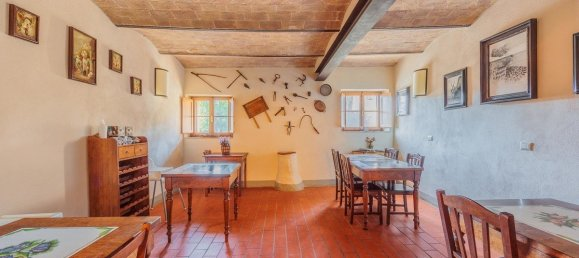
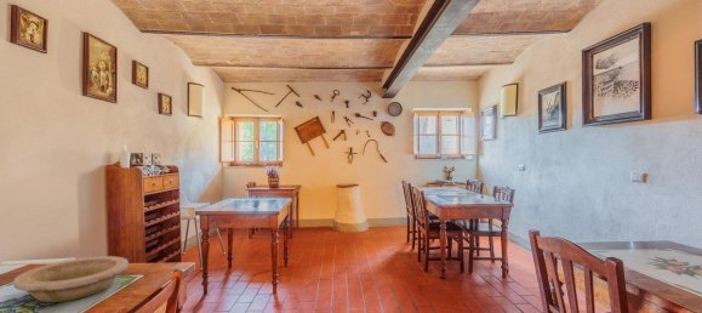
+ bowl [12,255,130,303]
